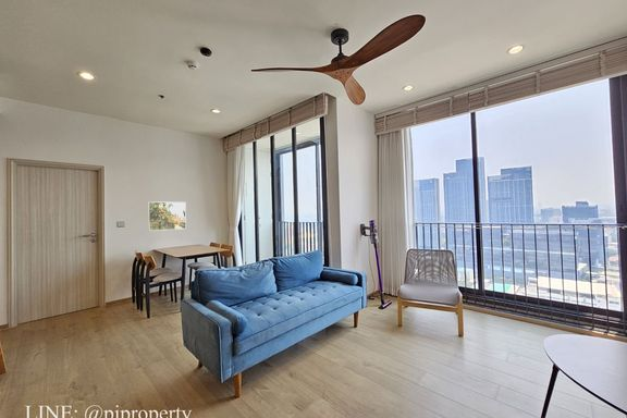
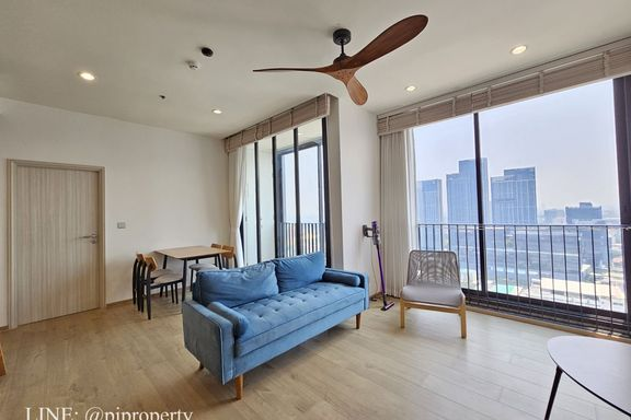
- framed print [147,200,187,232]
